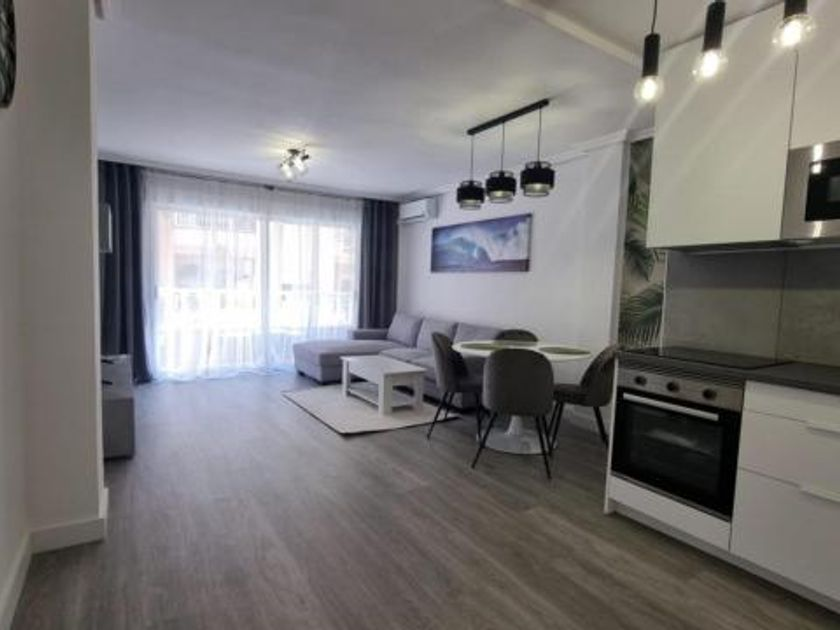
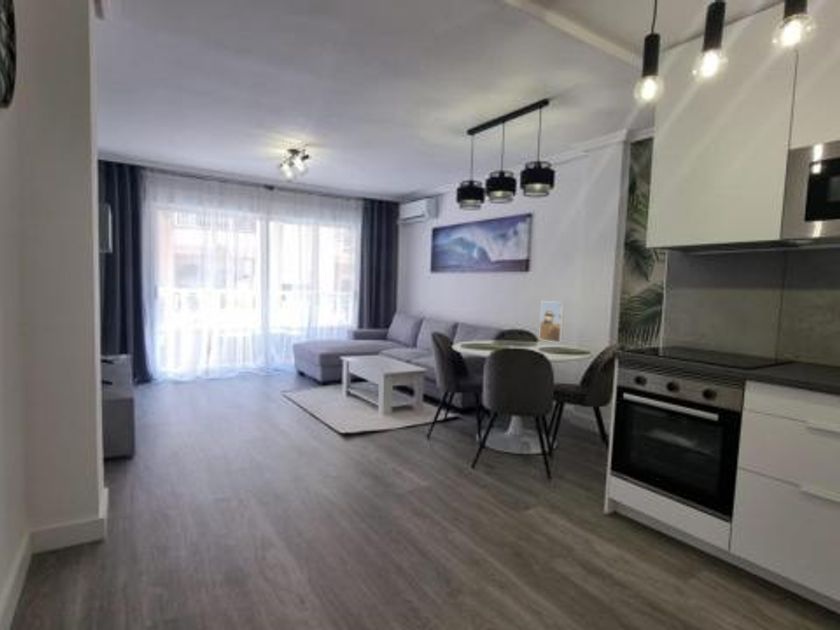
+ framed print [538,300,565,344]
